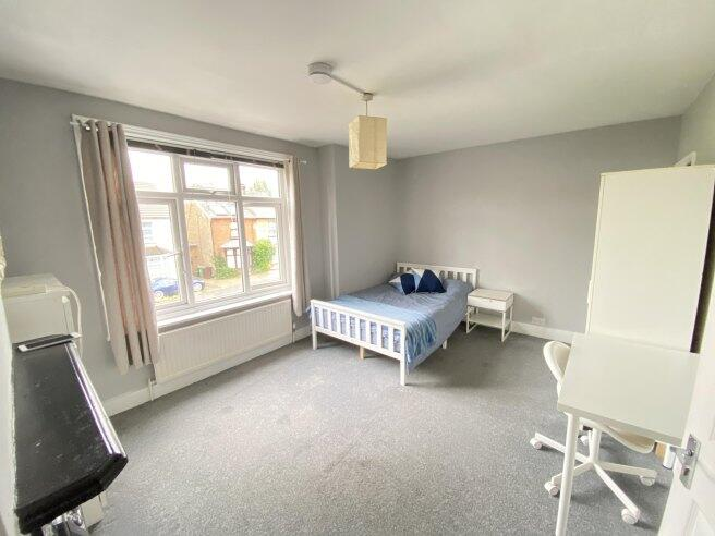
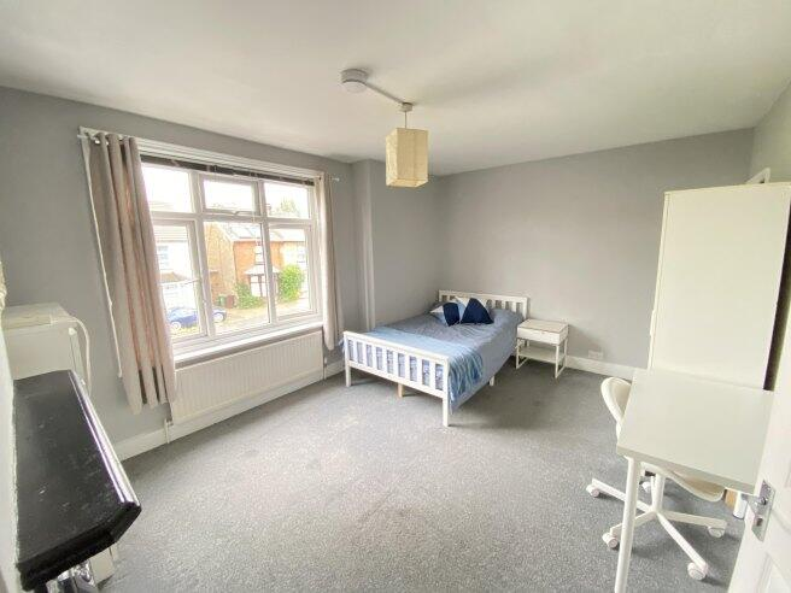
- cell phone [17,331,84,353]
